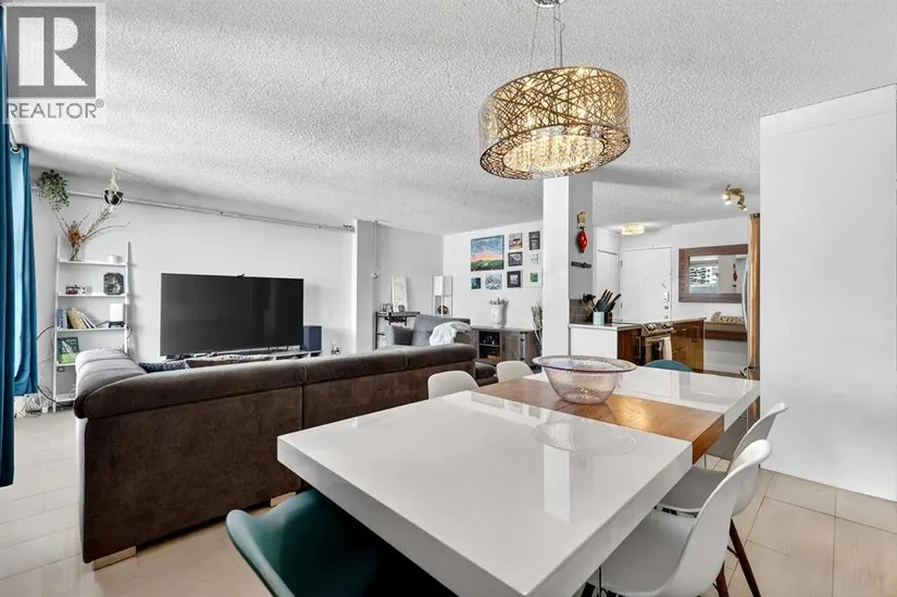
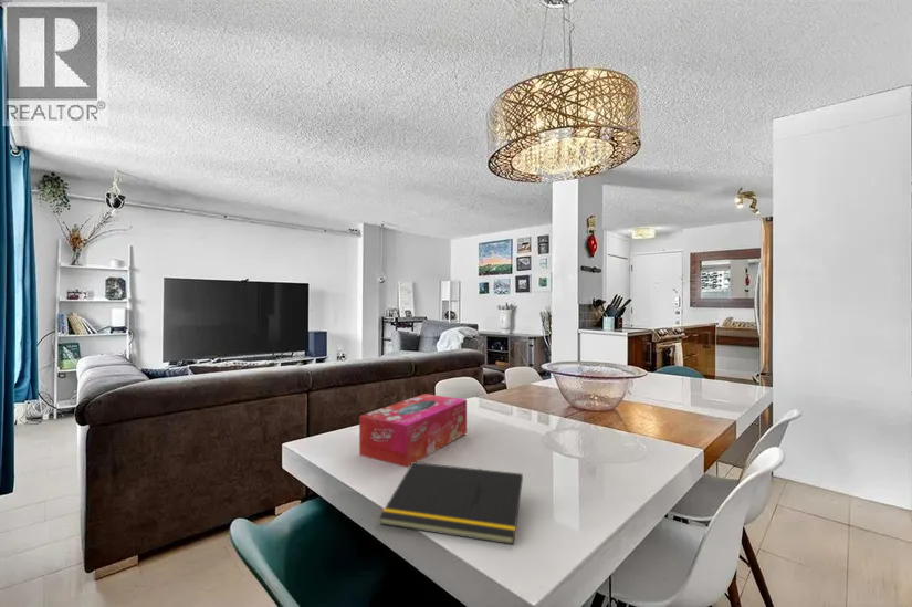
+ notepad [378,461,524,546]
+ tissue box [358,393,468,469]
